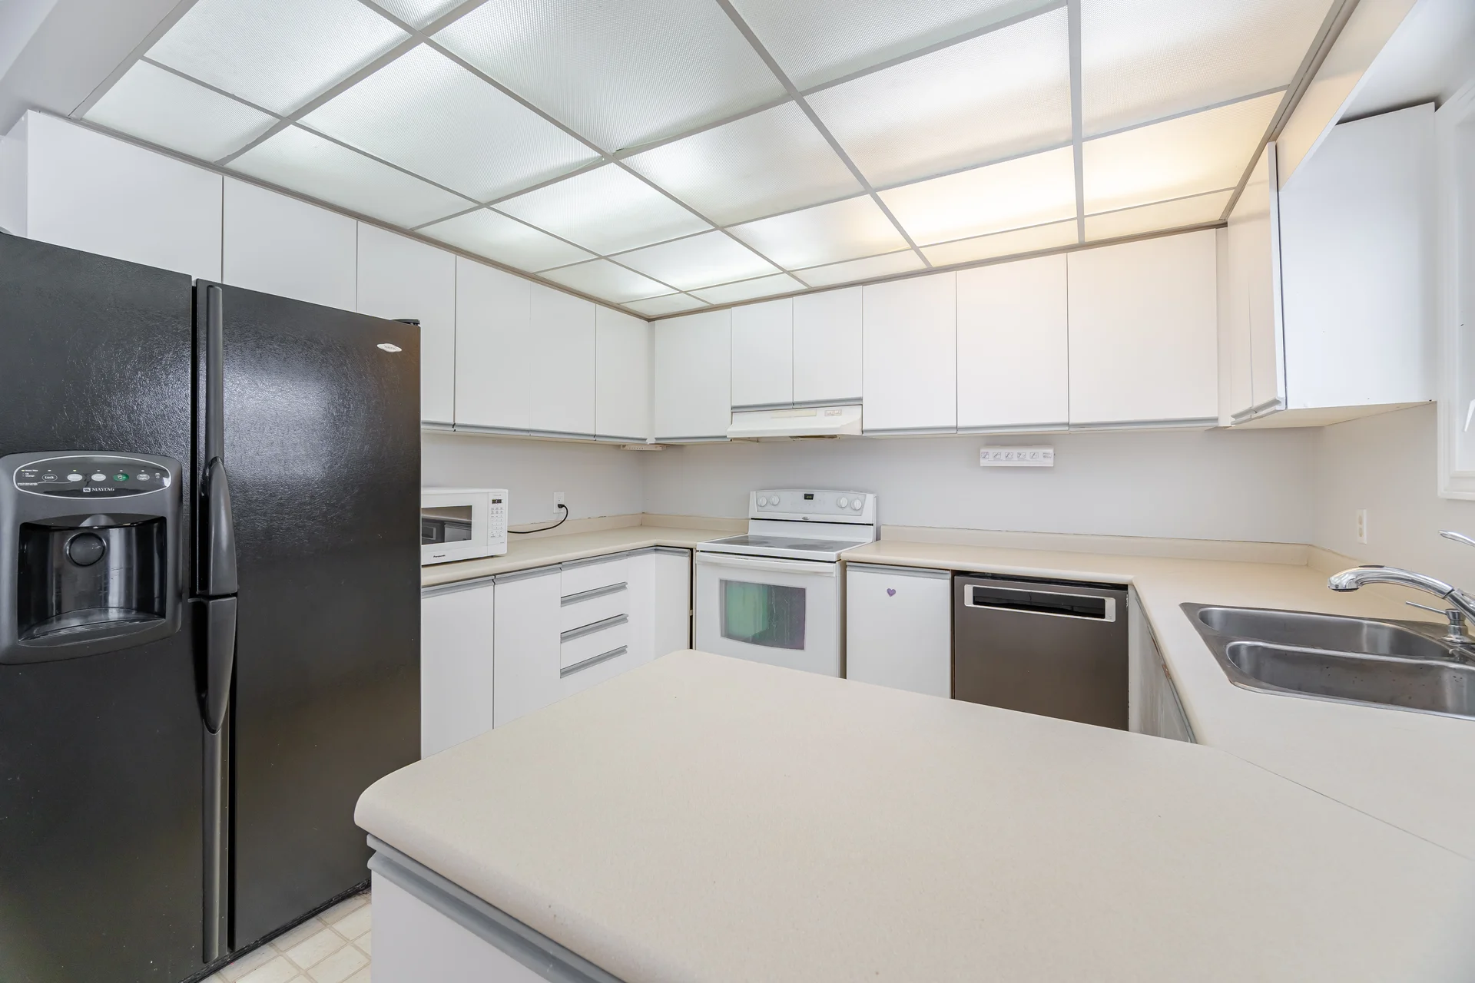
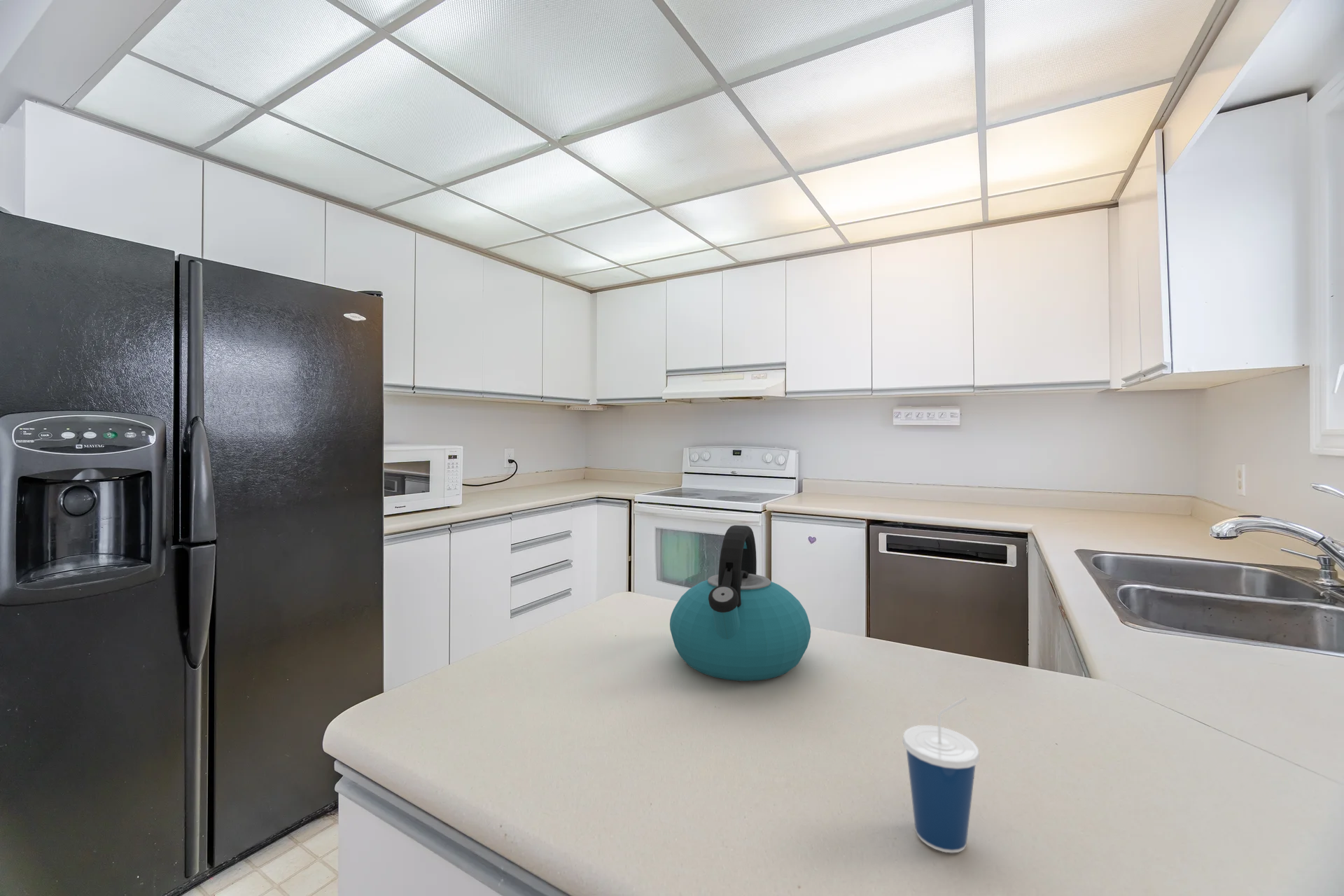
+ kettle [669,524,811,682]
+ cup [902,696,981,853]
